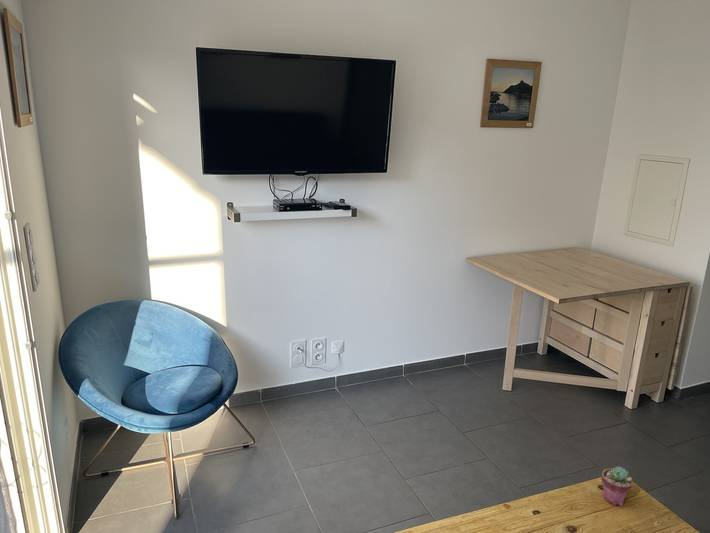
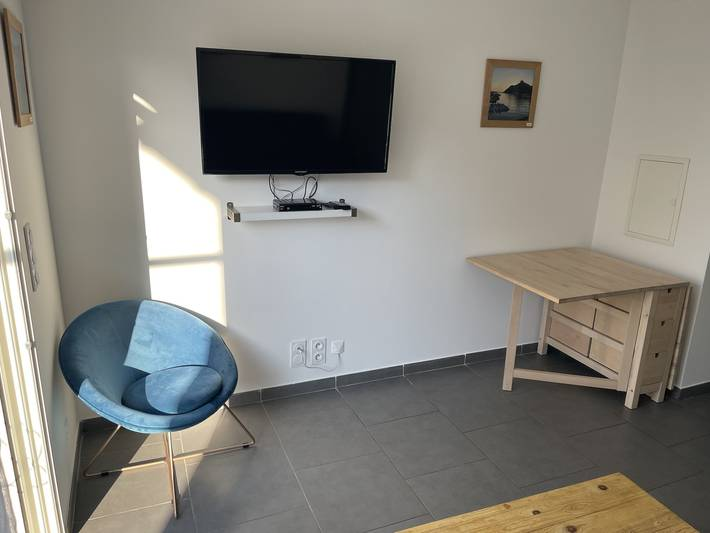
- potted succulent [600,466,634,507]
